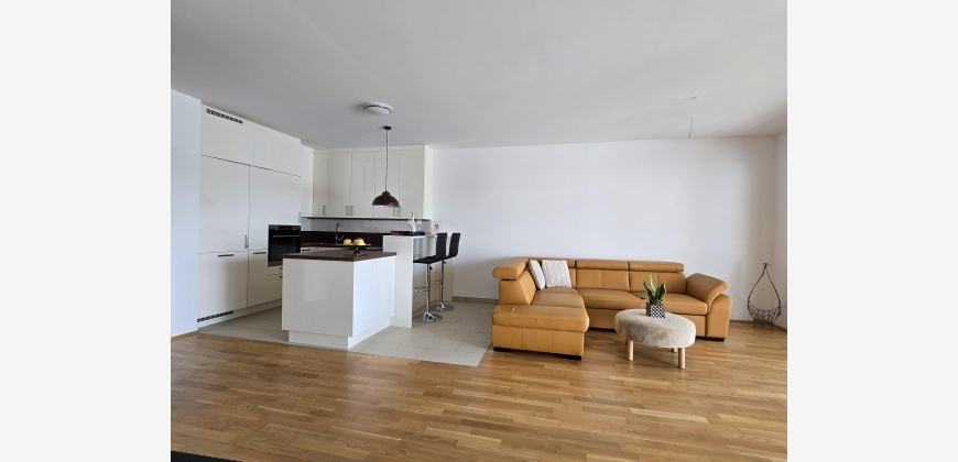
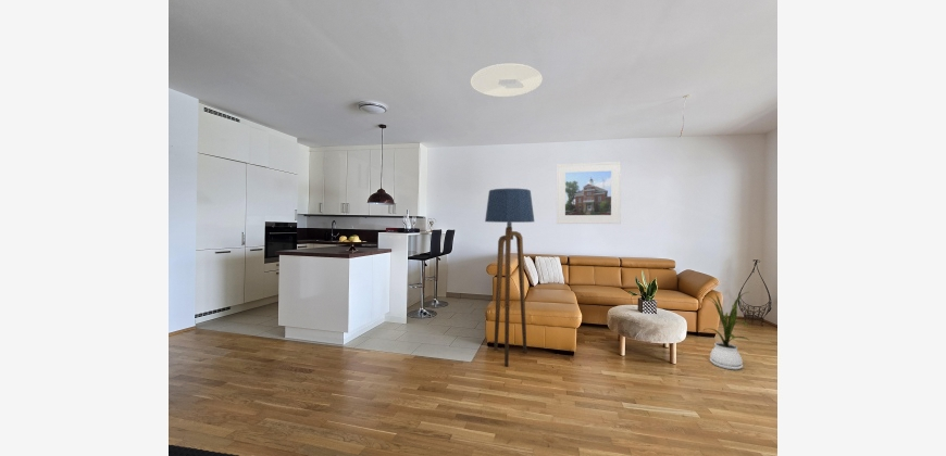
+ ceiling light [470,63,544,98]
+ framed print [556,161,622,225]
+ house plant [702,291,751,370]
+ floor lamp [484,188,535,367]
